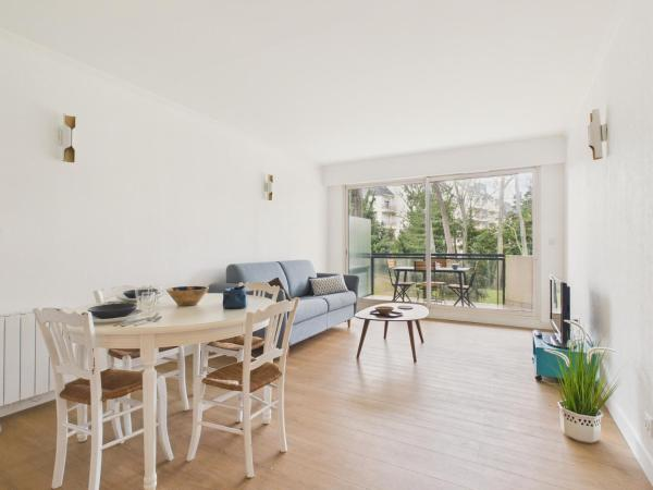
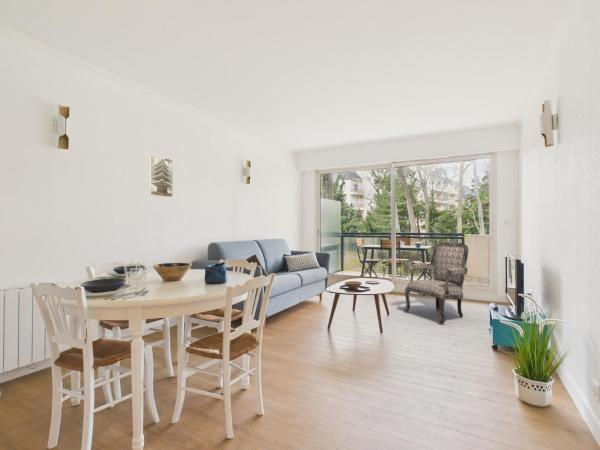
+ armchair [403,240,469,325]
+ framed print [148,154,174,198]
